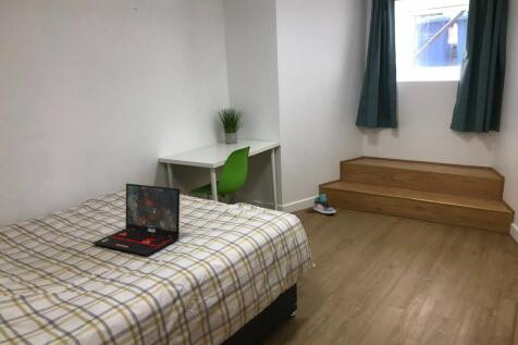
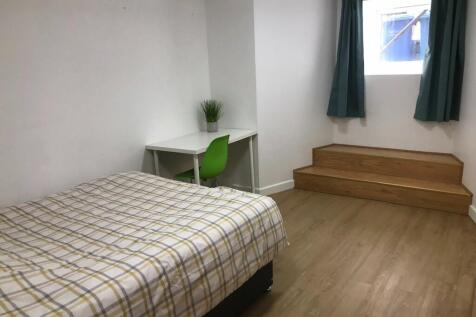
- sneaker [312,193,336,215]
- laptop [91,183,181,257]
